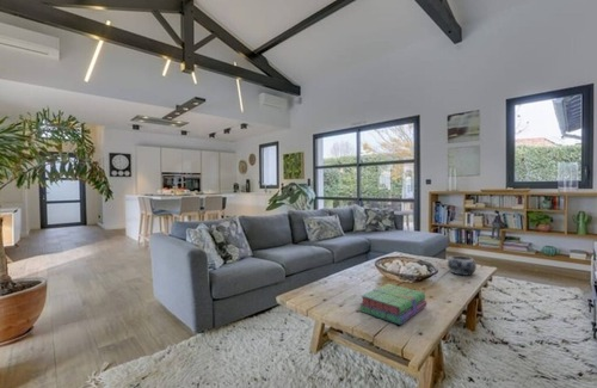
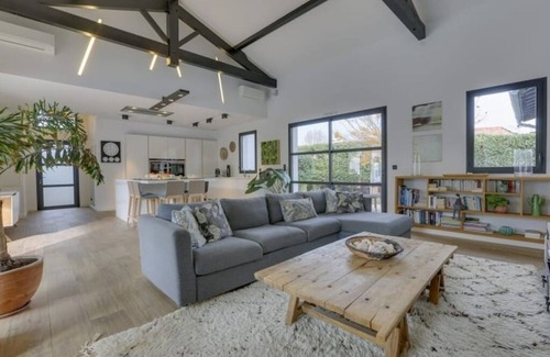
- stack of books [358,283,427,326]
- decorative bowl [447,254,478,277]
